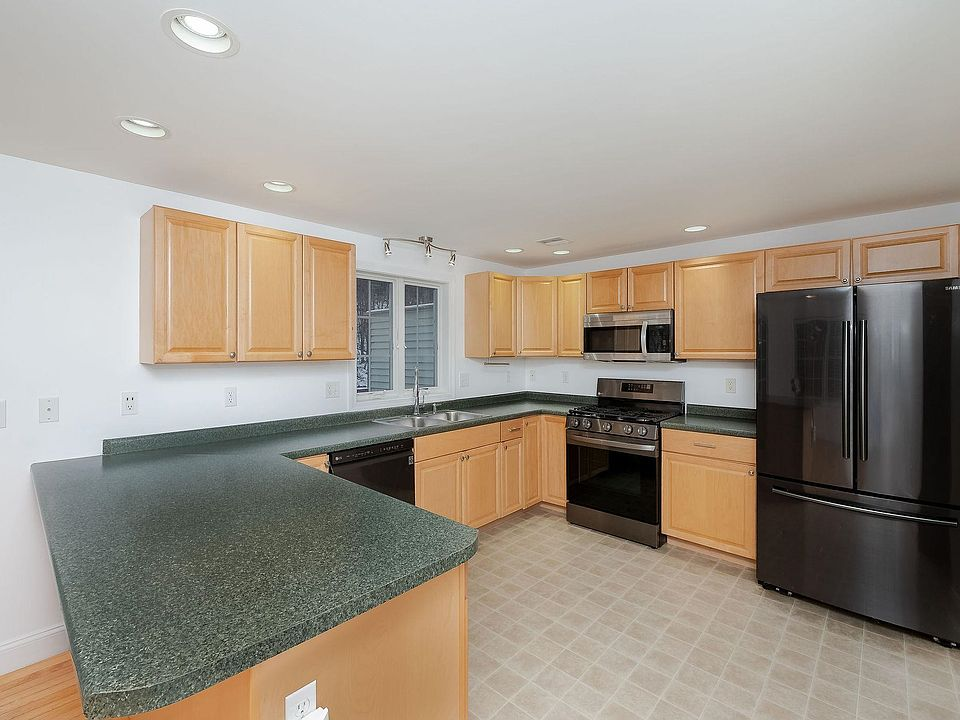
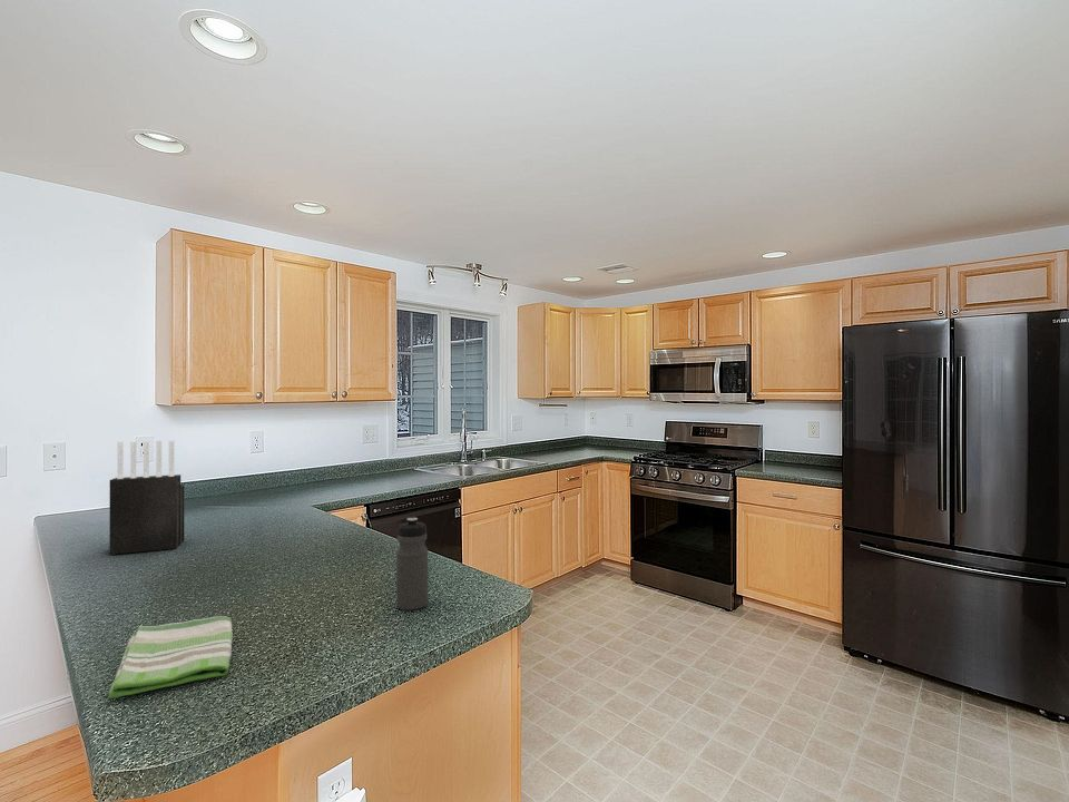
+ water bottle [395,517,430,612]
+ knife block [108,439,185,556]
+ dish towel [107,615,234,700]
